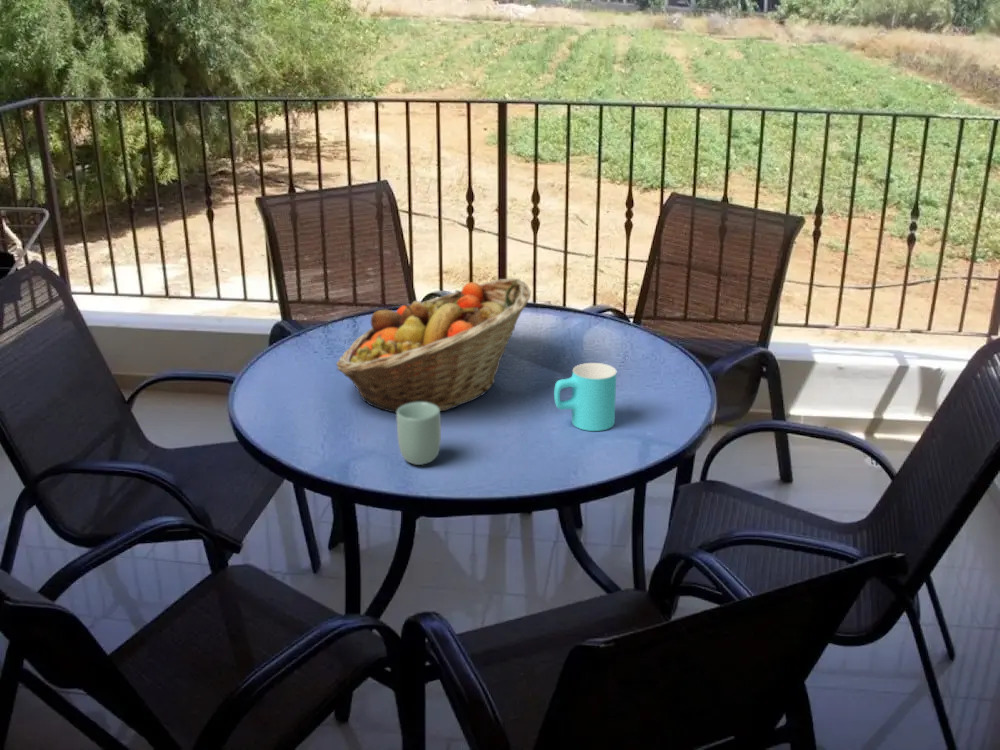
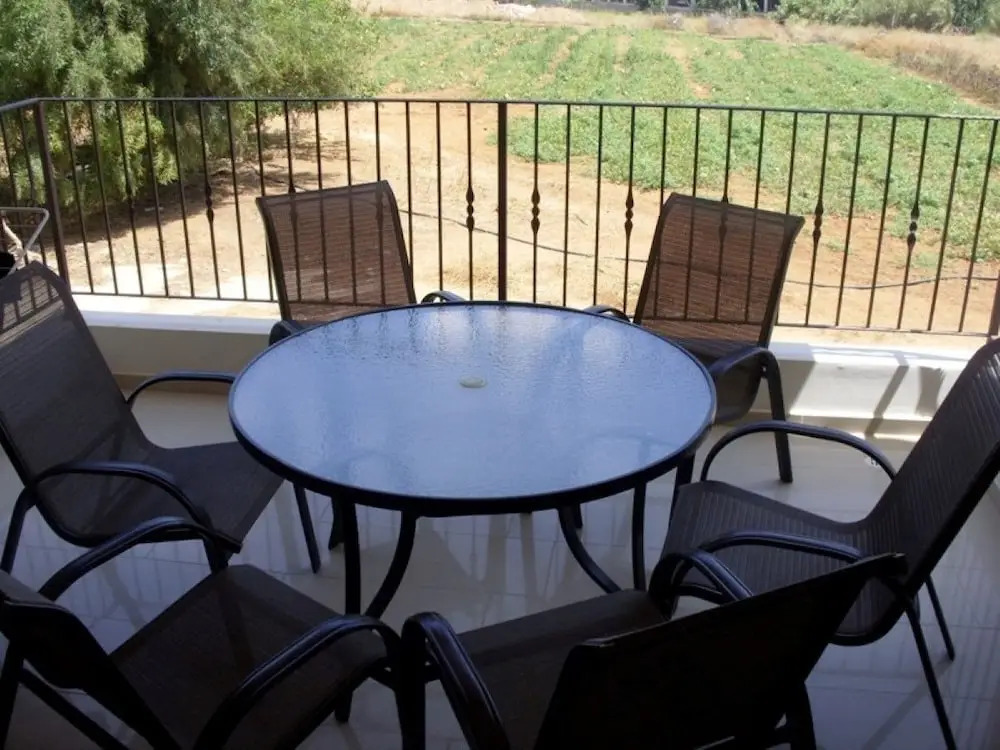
- cup [396,402,442,466]
- cup [553,362,617,432]
- fruit basket [335,278,532,414]
